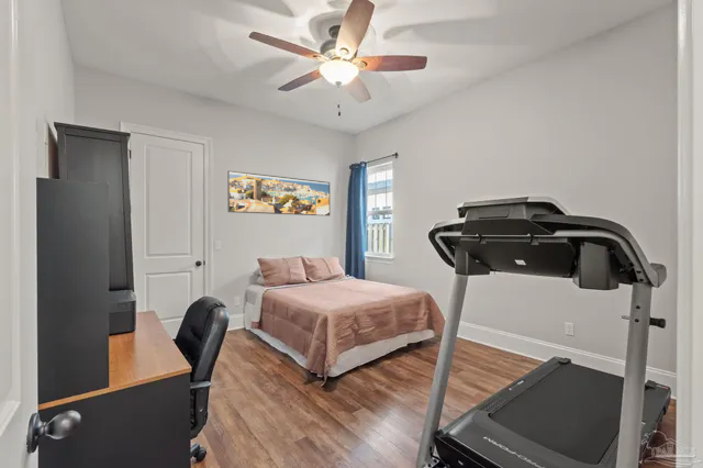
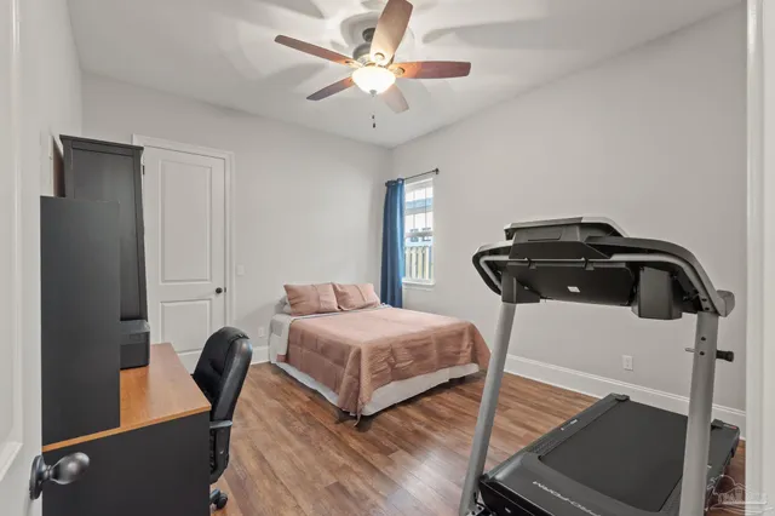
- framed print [226,170,331,216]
